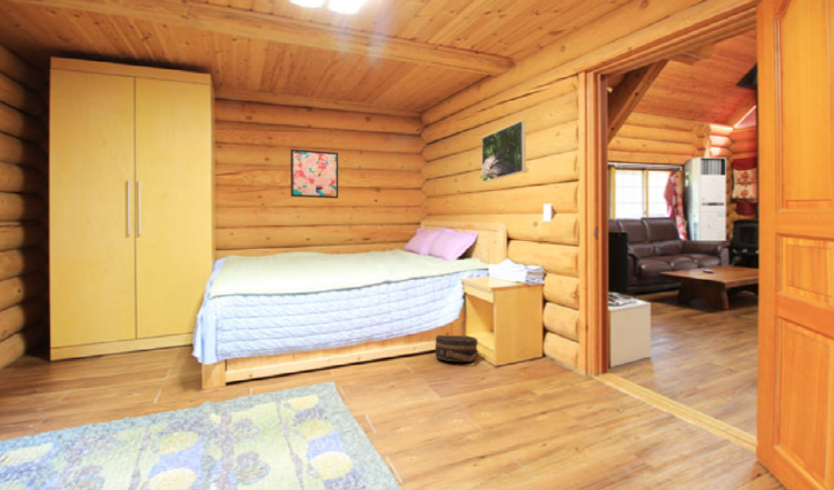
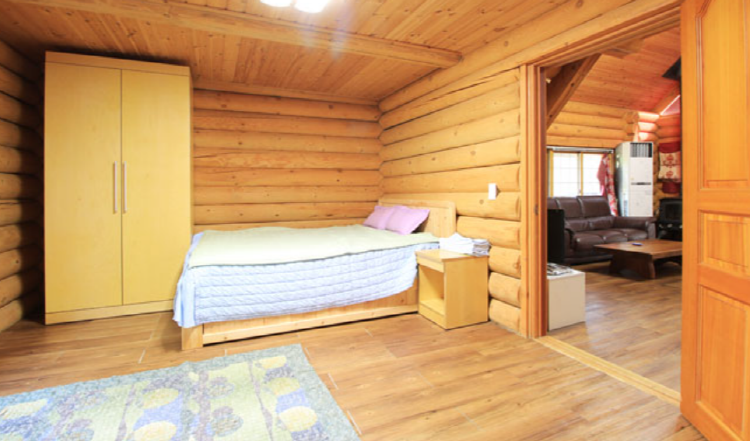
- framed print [480,119,527,183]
- hat box [434,334,479,362]
- wall art [289,148,339,199]
